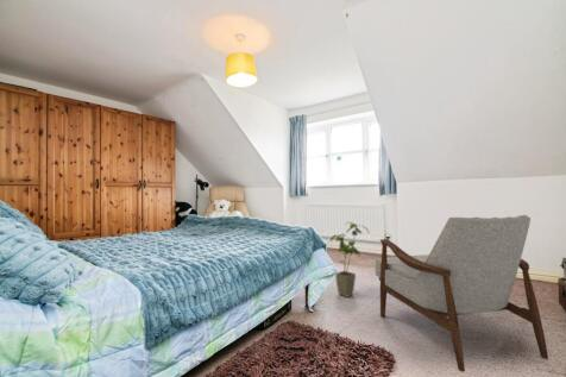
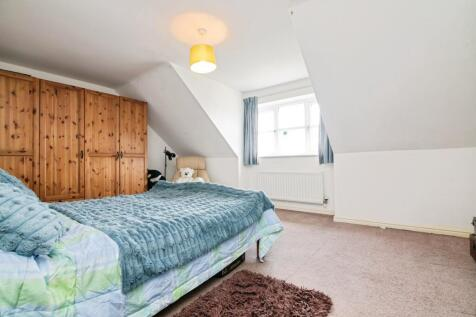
- house plant [329,221,370,299]
- armchair [375,214,549,372]
